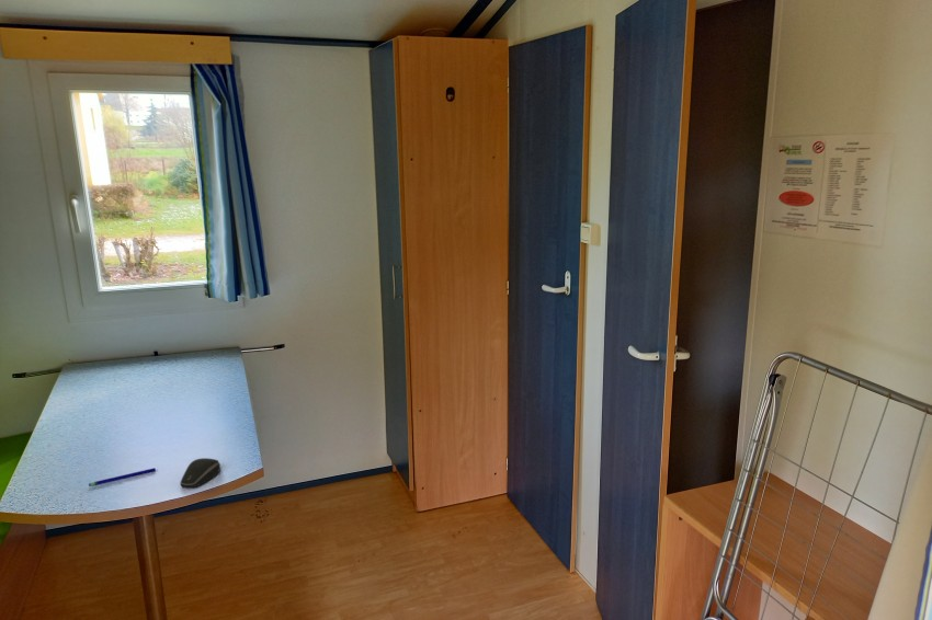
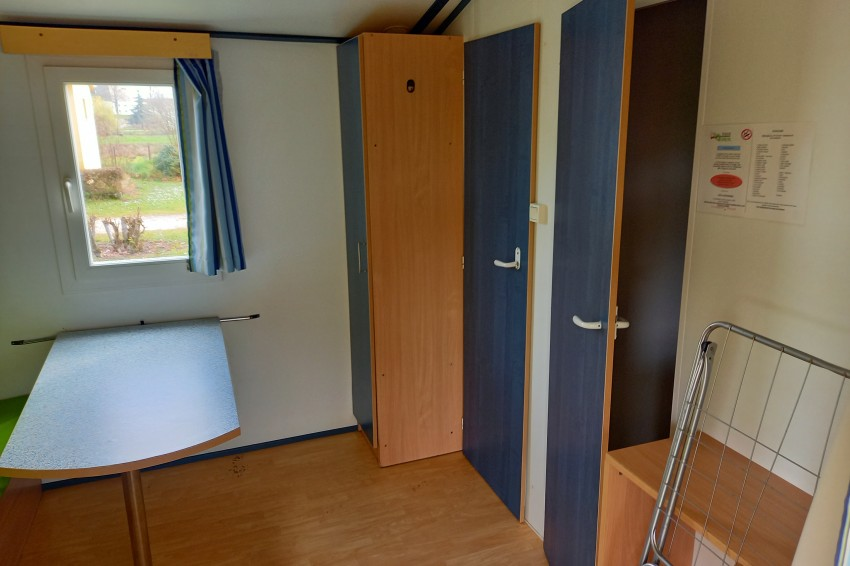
- pen [88,467,157,487]
- computer mouse [179,457,221,489]
